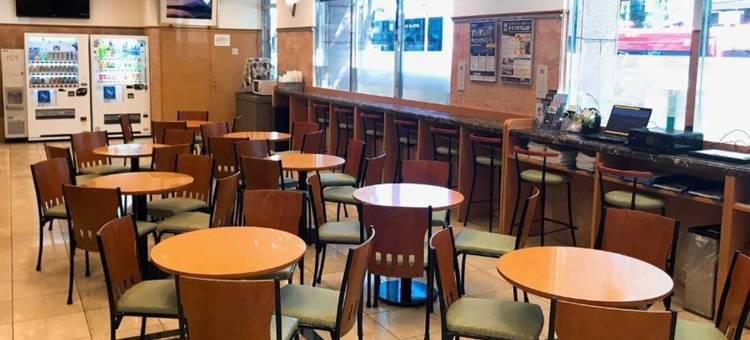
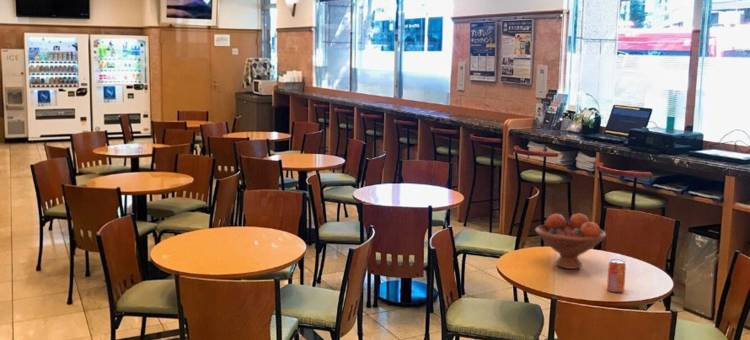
+ beverage can [606,258,627,293]
+ fruit bowl [534,213,607,270]
